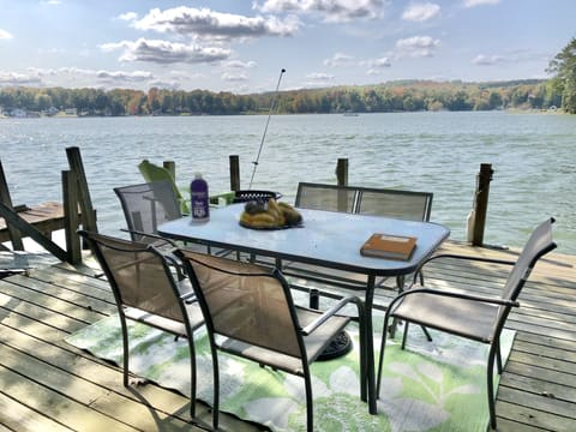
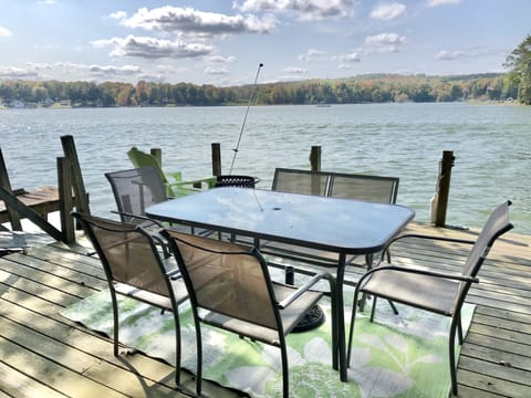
- notebook [359,232,419,263]
- spray bottle [188,170,211,223]
- fruit bowl [238,197,305,230]
